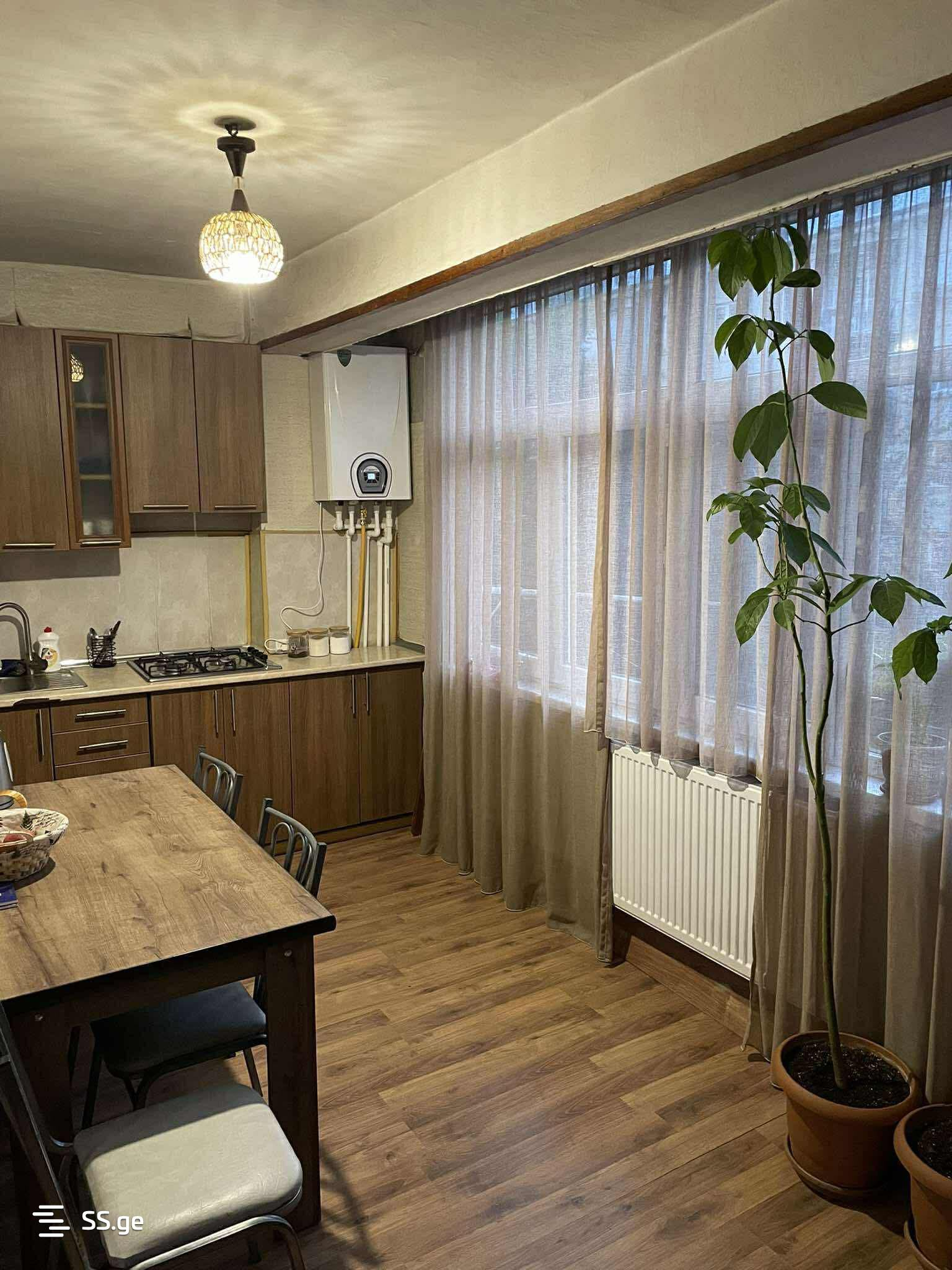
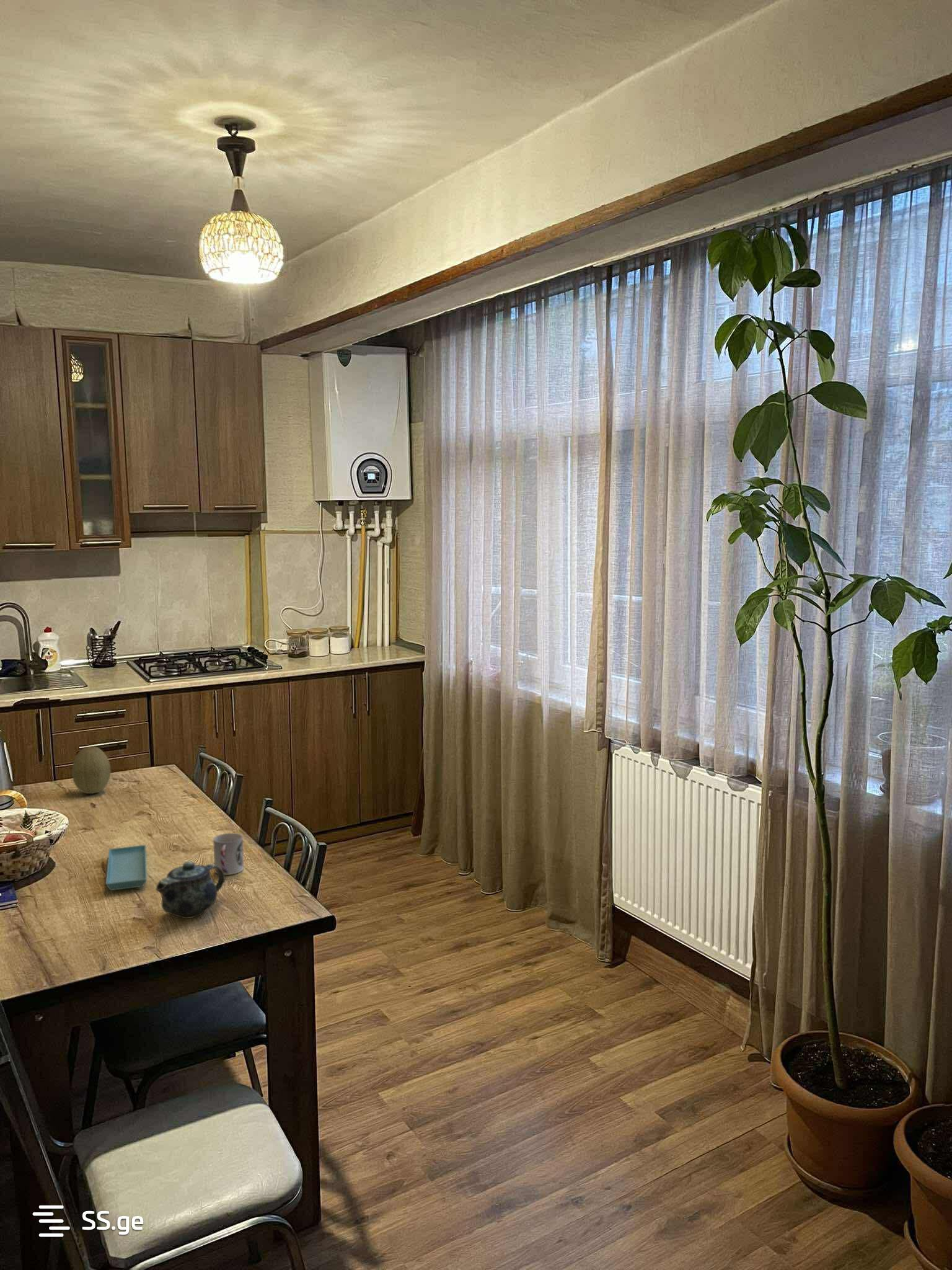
+ chinaware [155,861,226,919]
+ saucer [105,845,148,891]
+ fruit [71,746,112,794]
+ cup [213,833,244,876]
